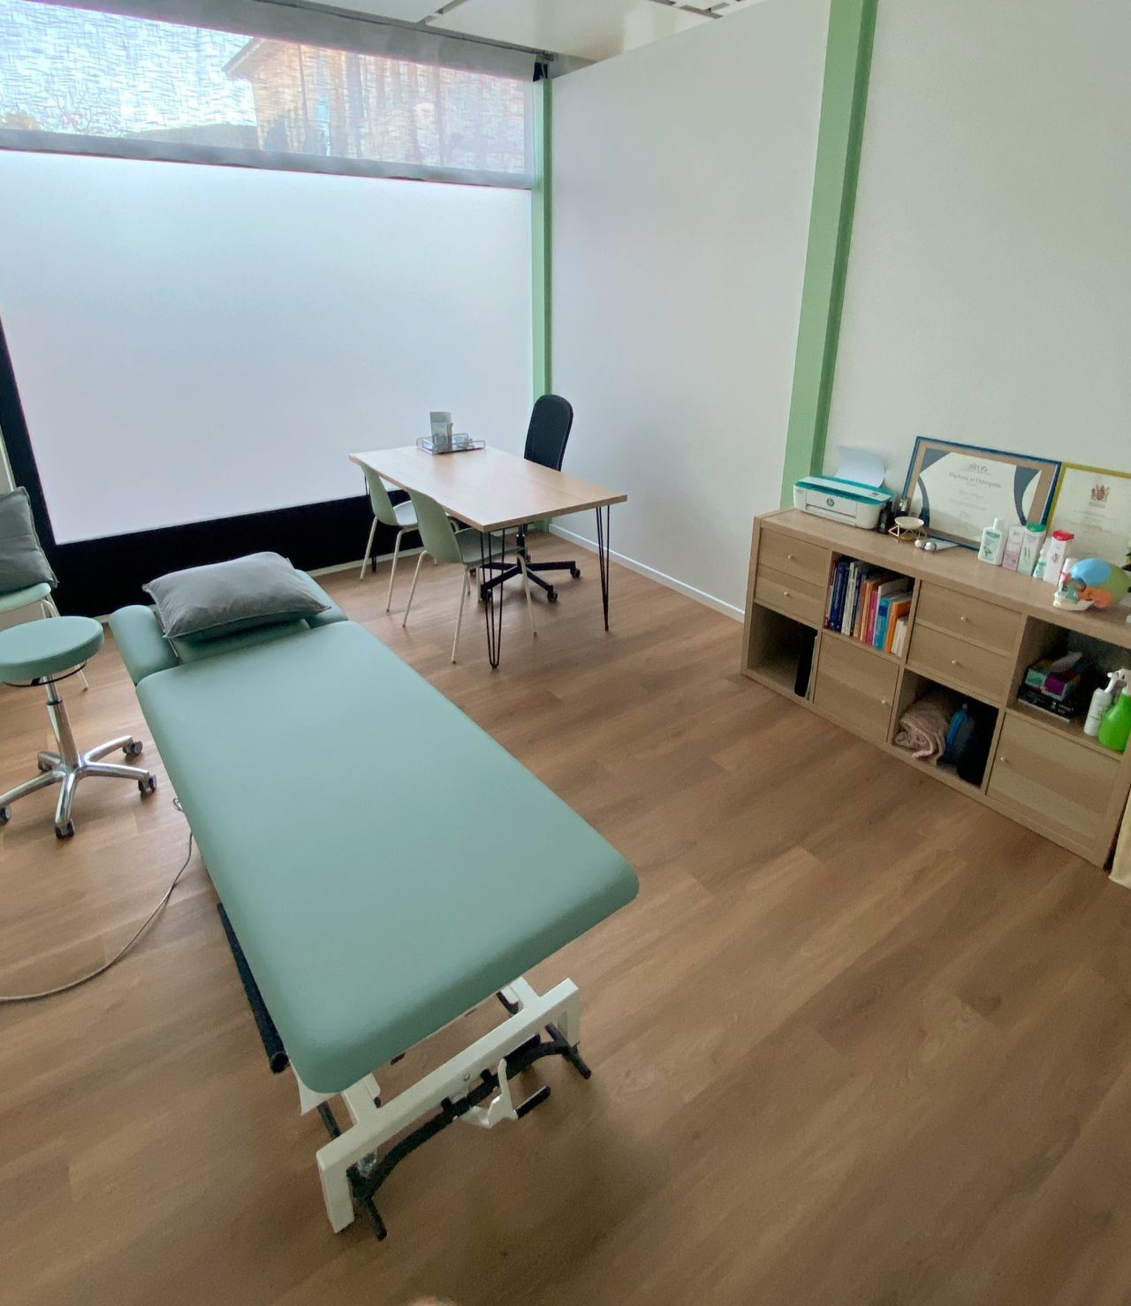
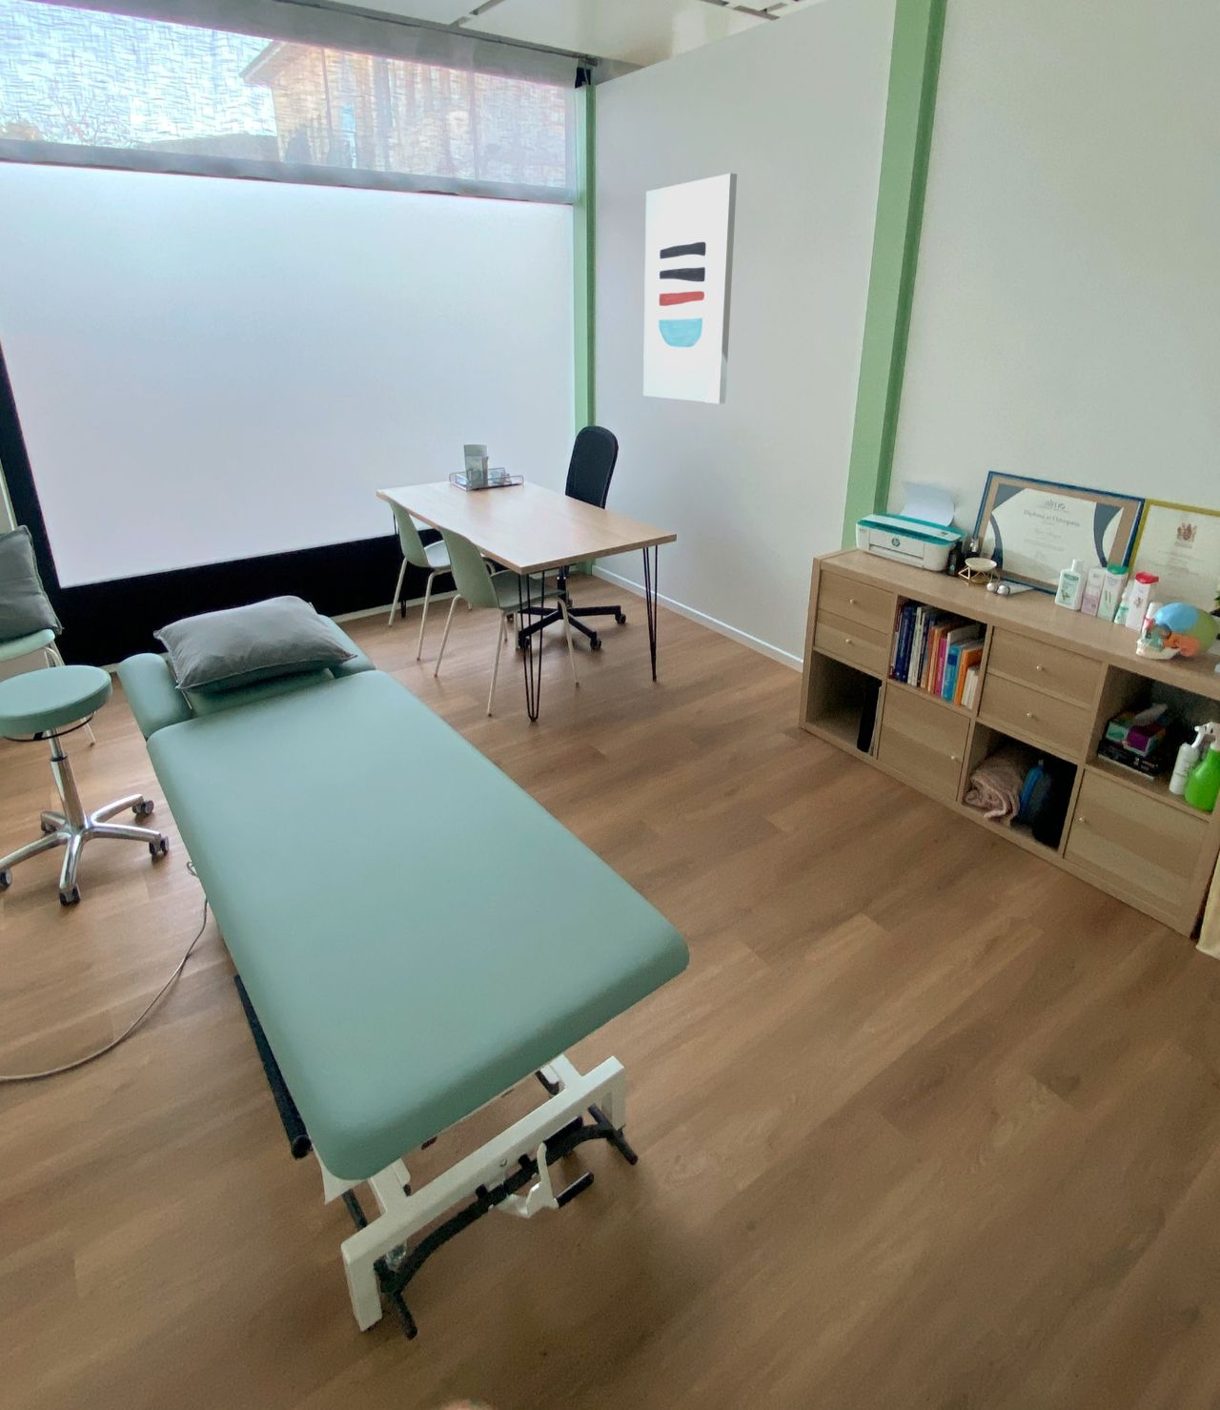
+ wall art [642,173,738,405]
